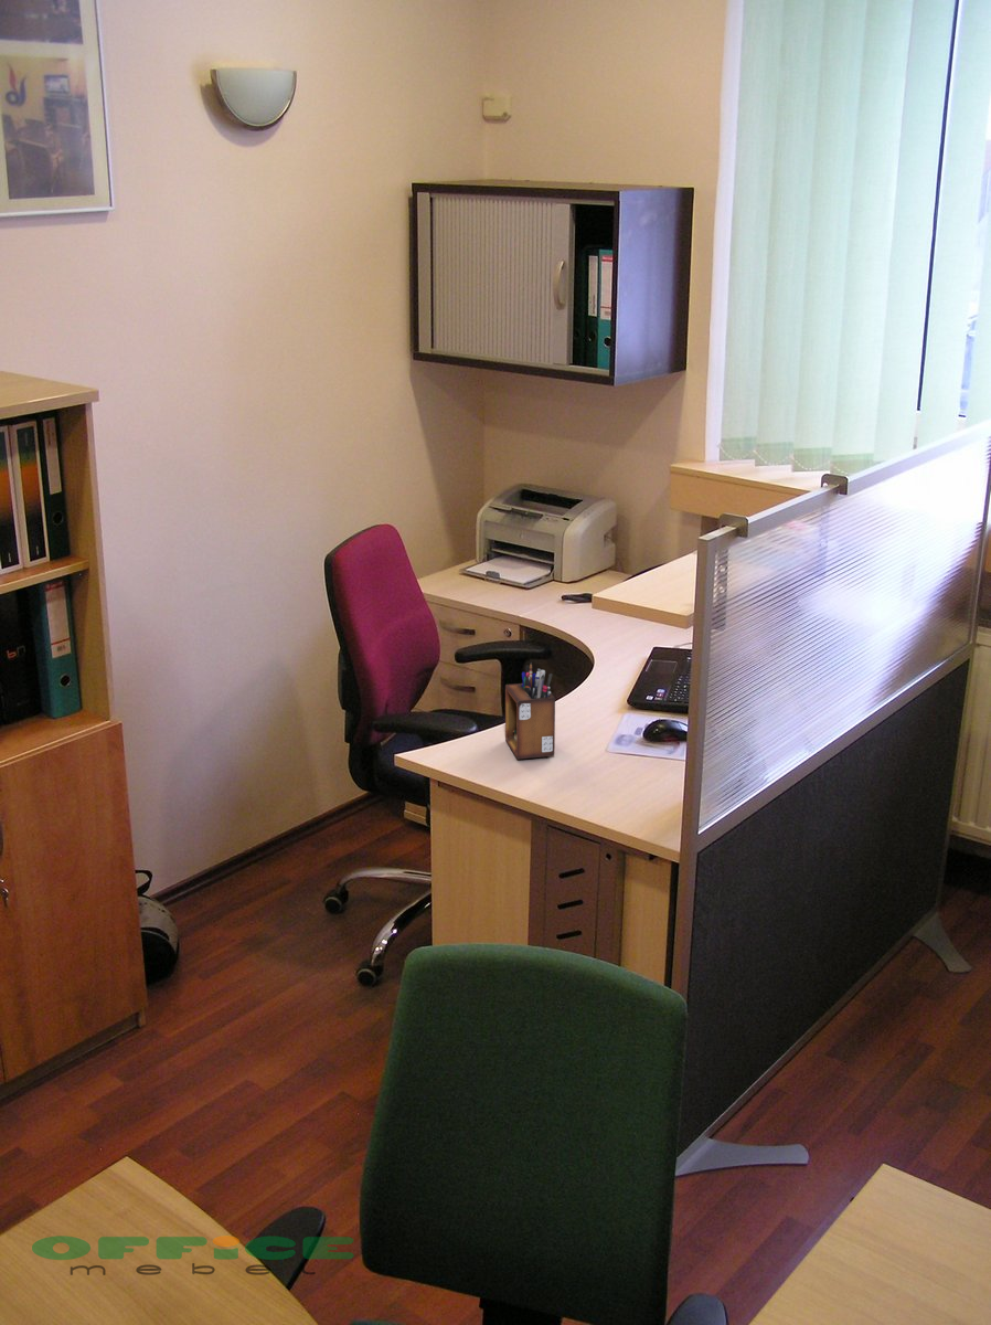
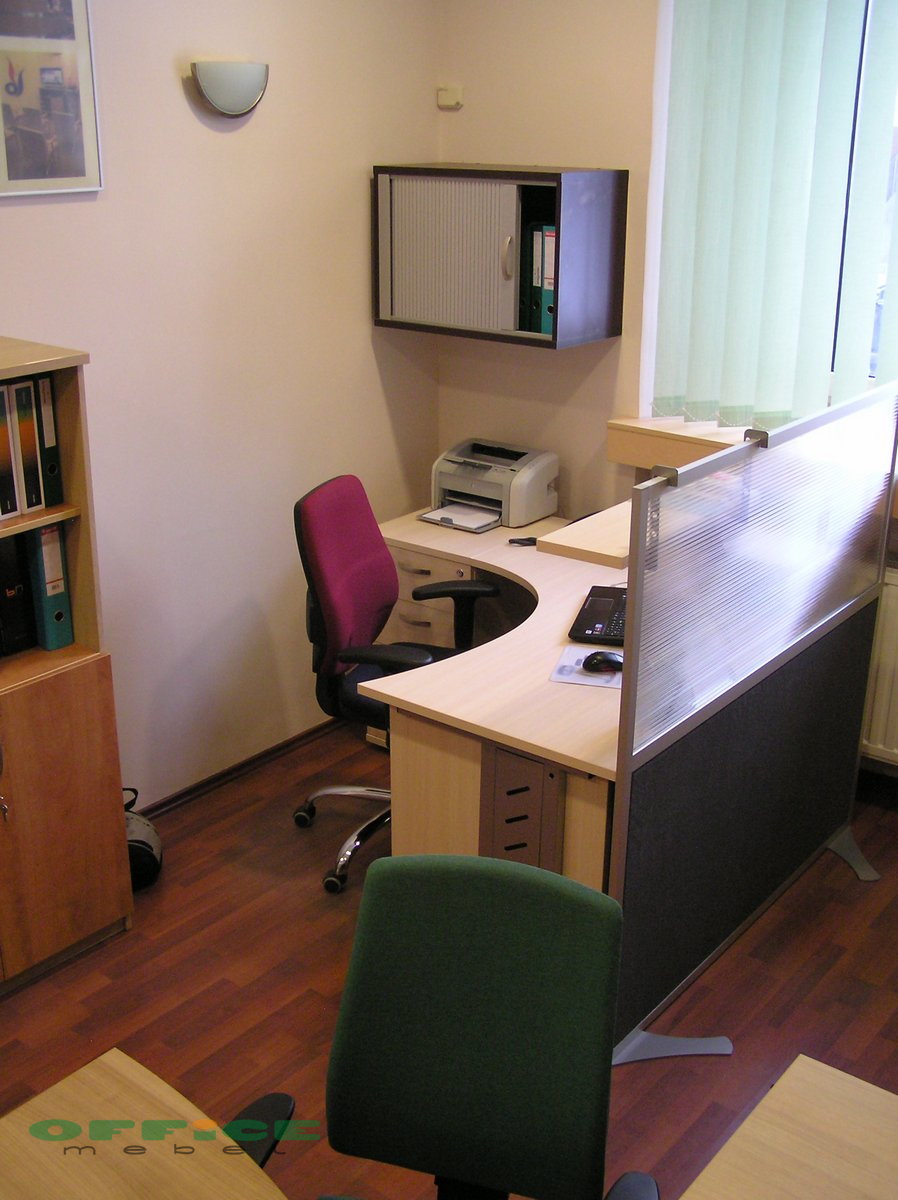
- desk organizer [504,661,556,760]
